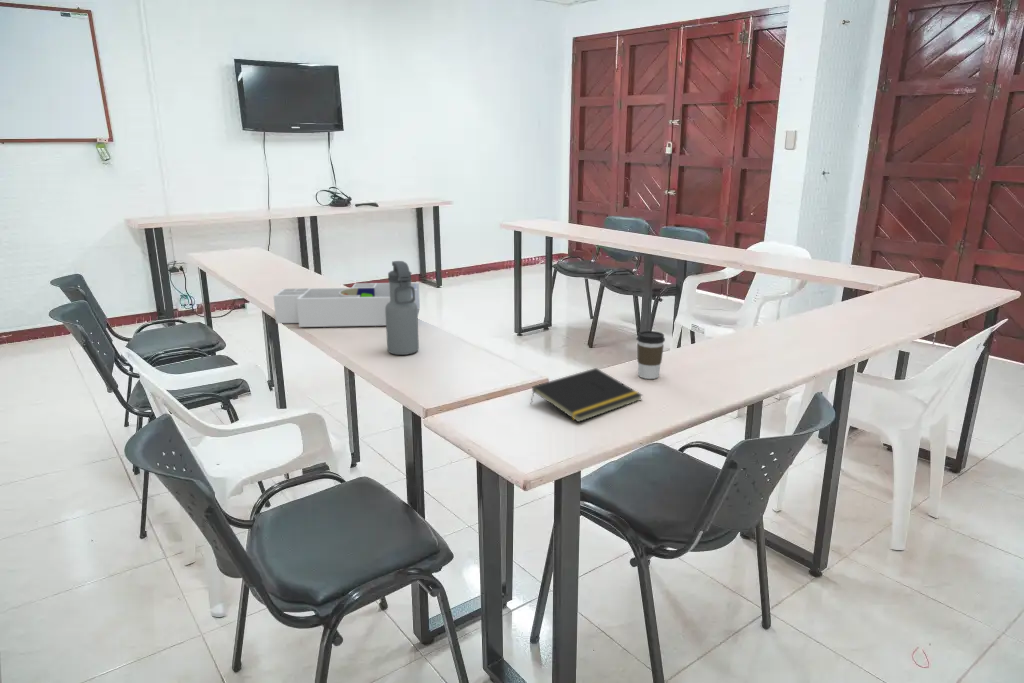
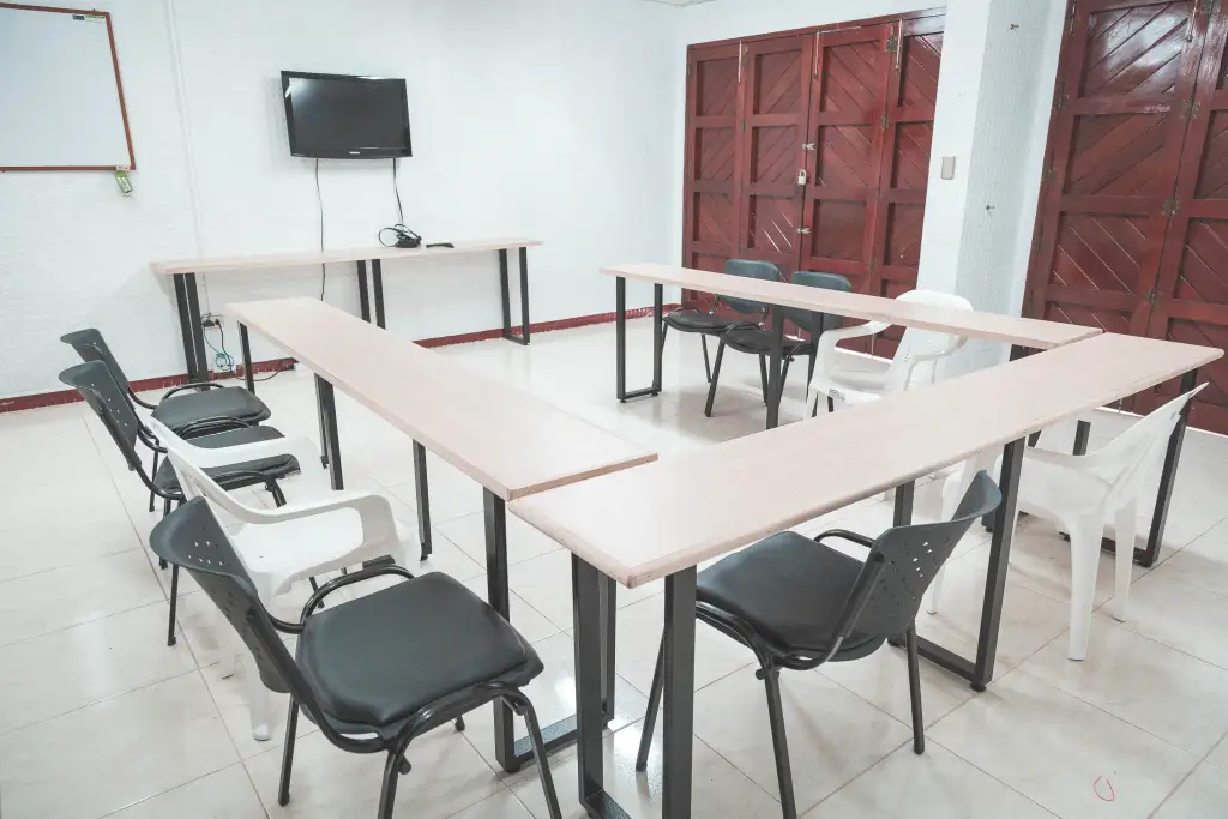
- coffee cup [636,330,666,380]
- desk organizer [272,282,421,328]
- water bottle [385,260,420,356]
- notepad [530,367,644,423]
